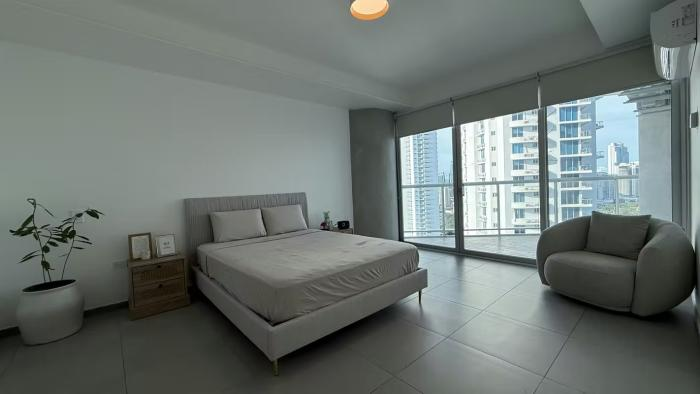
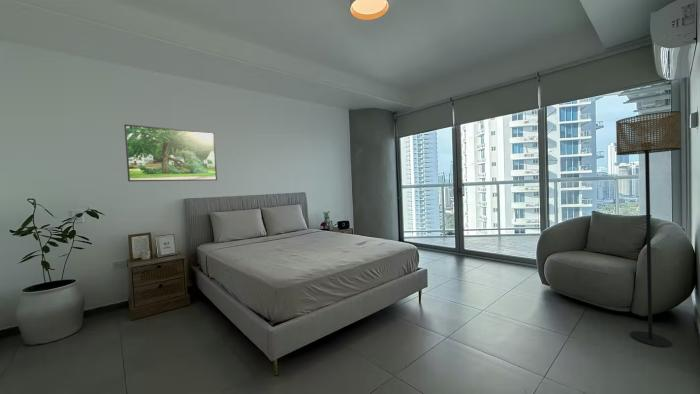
+ floor lamp [615,110,682,348]
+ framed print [123,123,218,182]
